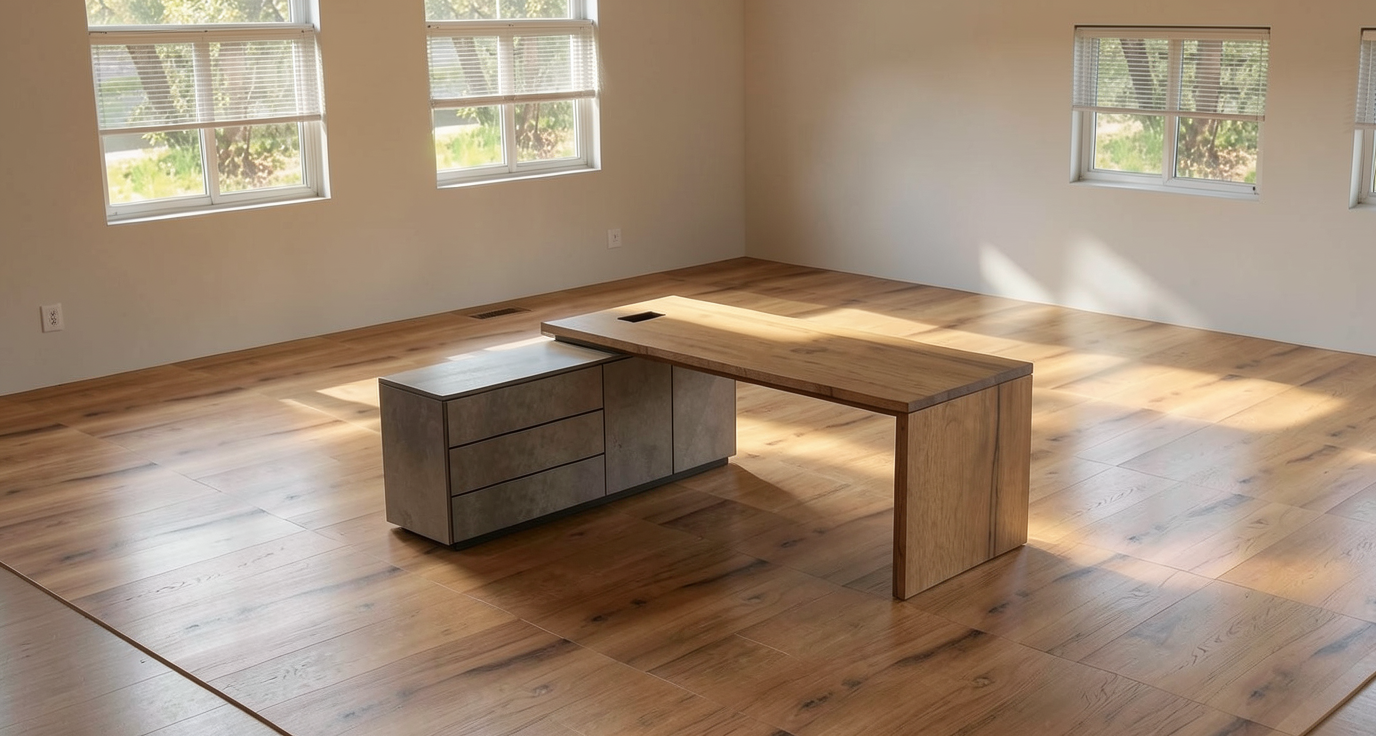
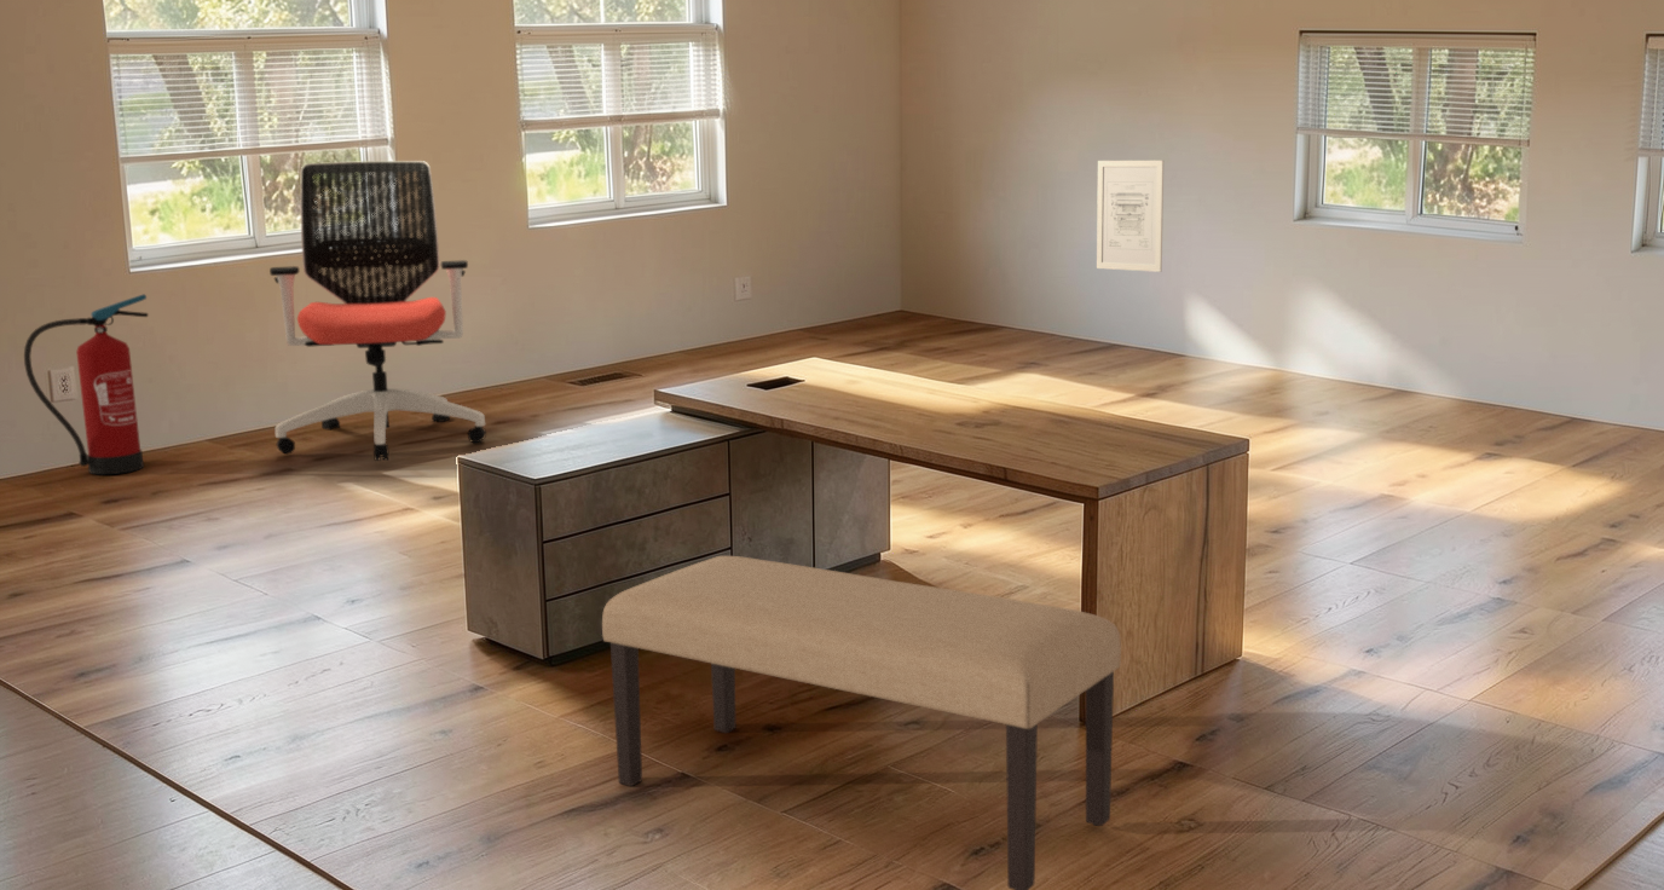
+ fire extinguisher [23,293,150,475]
+ office chair [268,160,487,462]
+ wall art [1096,160,1165,273]
+ bench [601,555,1122,890]
